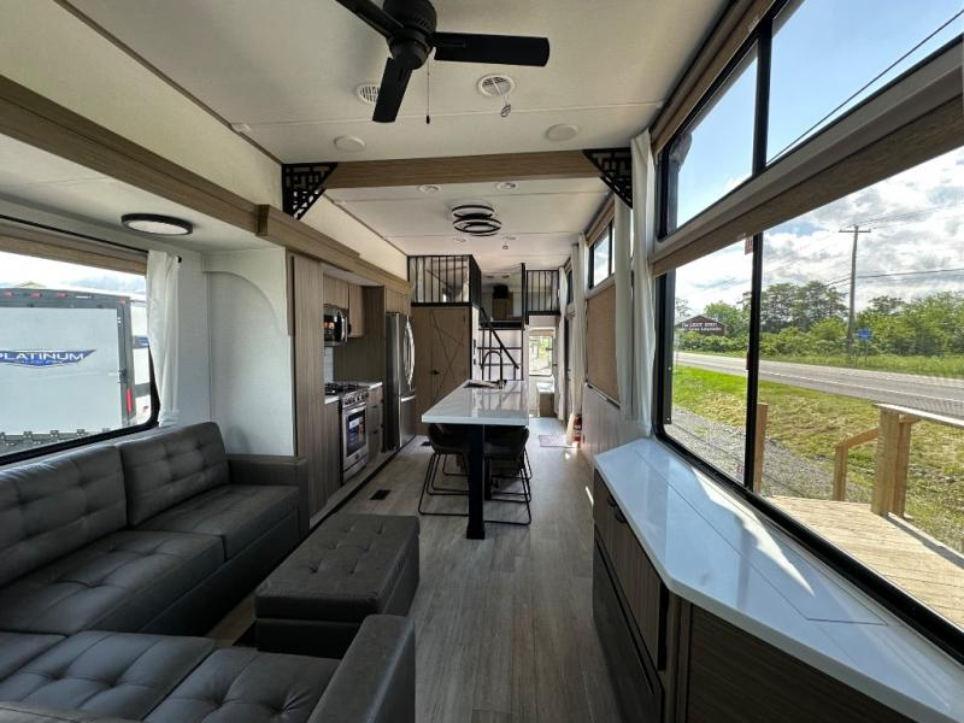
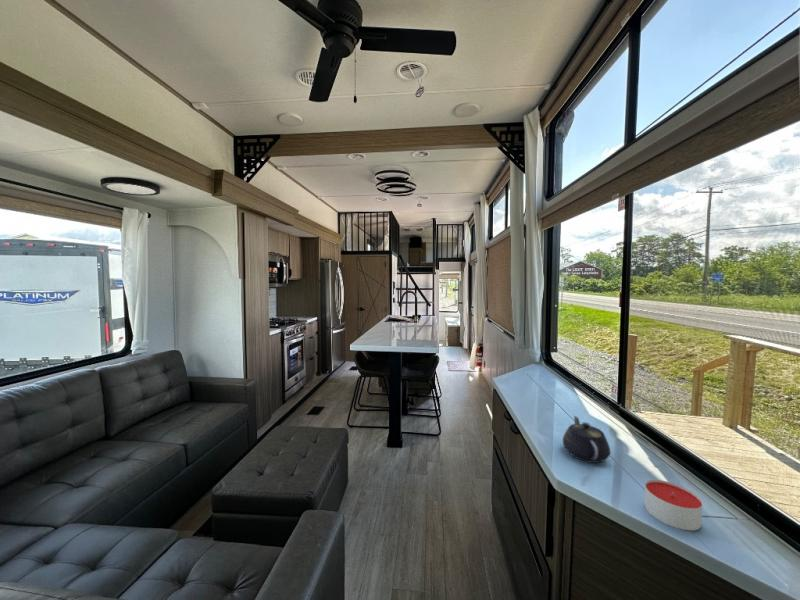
+ candle [643,479,703,532]
+ teapot [562,415,611,464]
